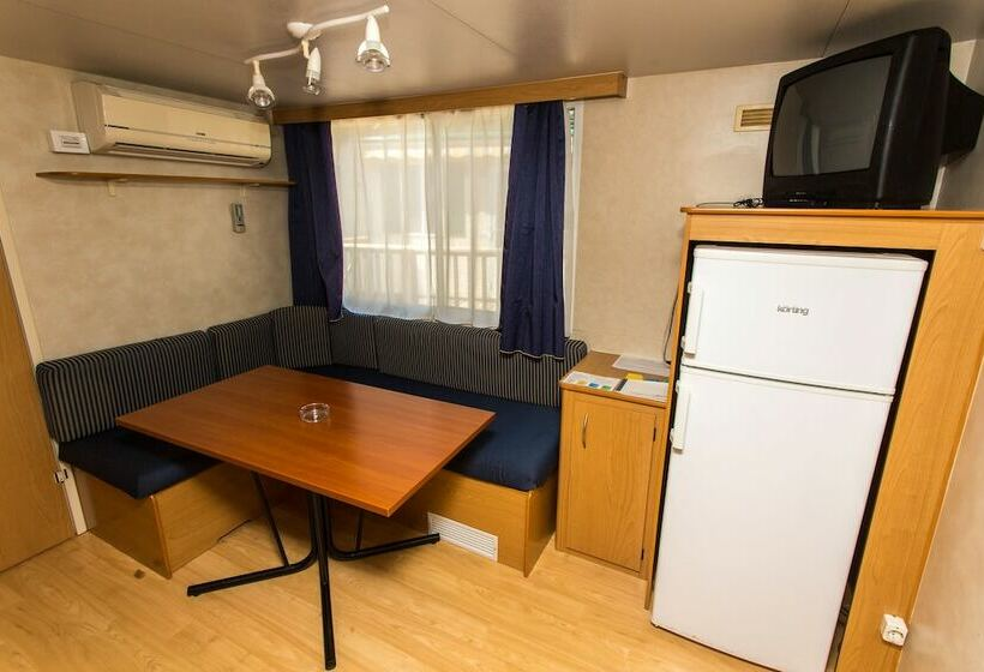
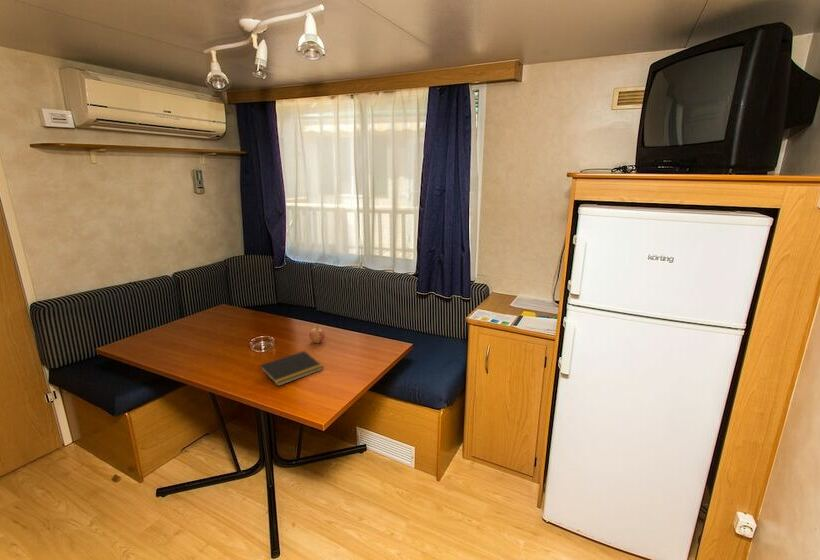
+ notepad [258,350,324,387]
+ fruit [308,325,326,344]
